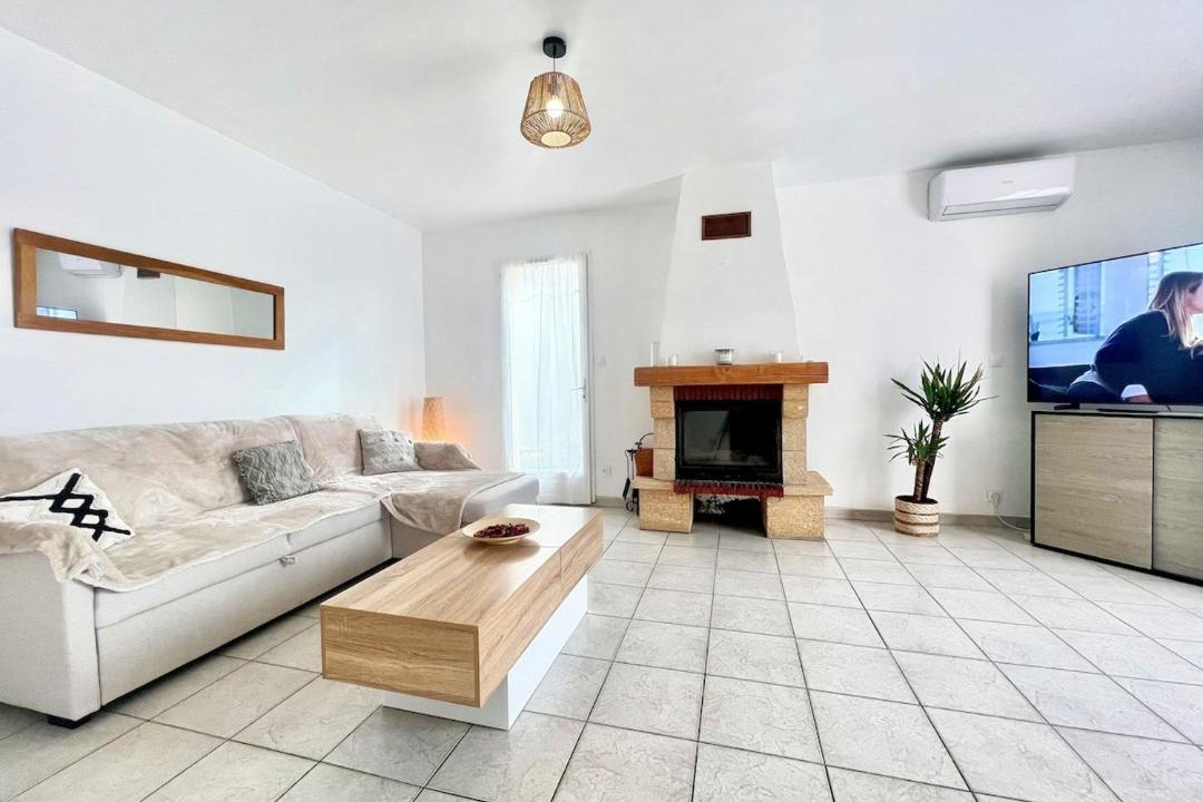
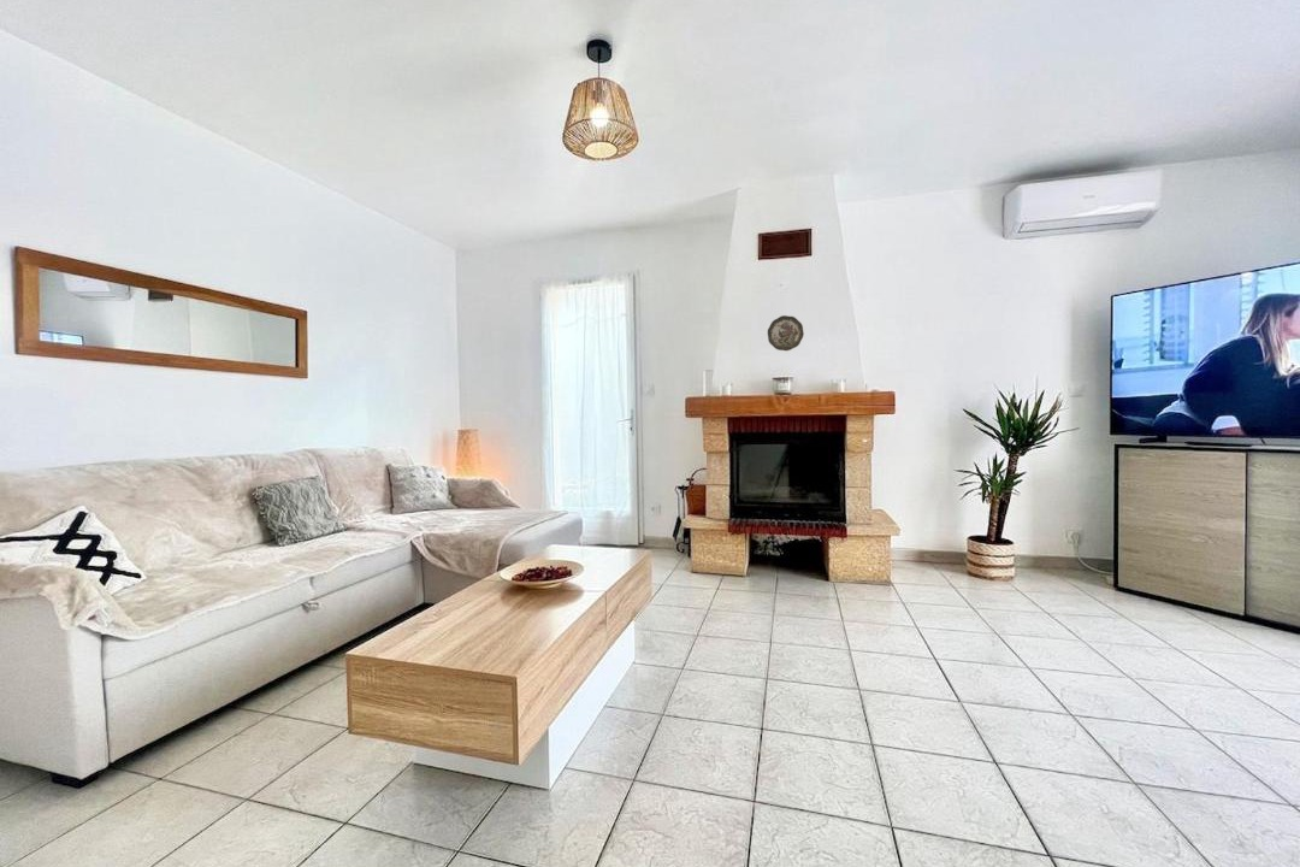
+ decorative plate [767,314,805,352]
